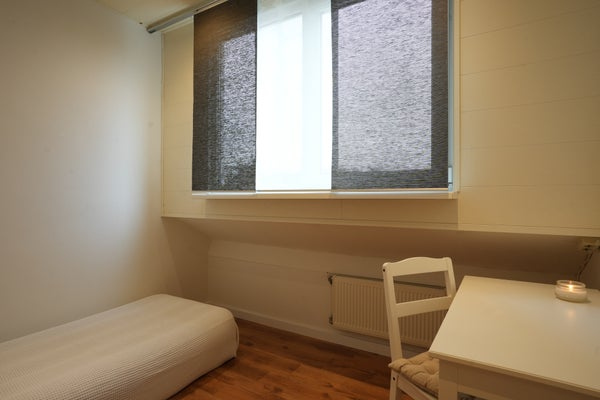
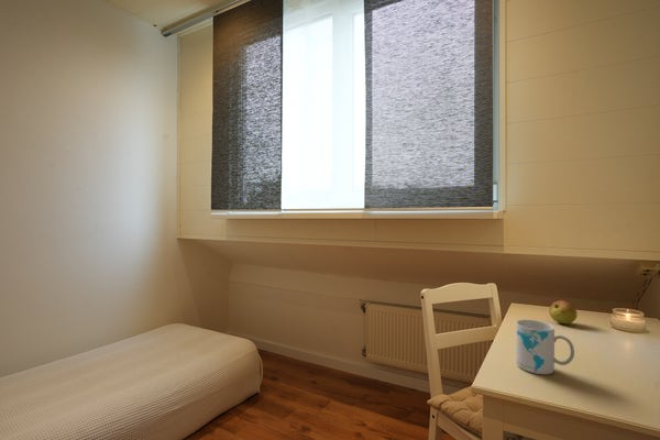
+ apple [548,299,579,324]
+ mug [515,319,575,375]
